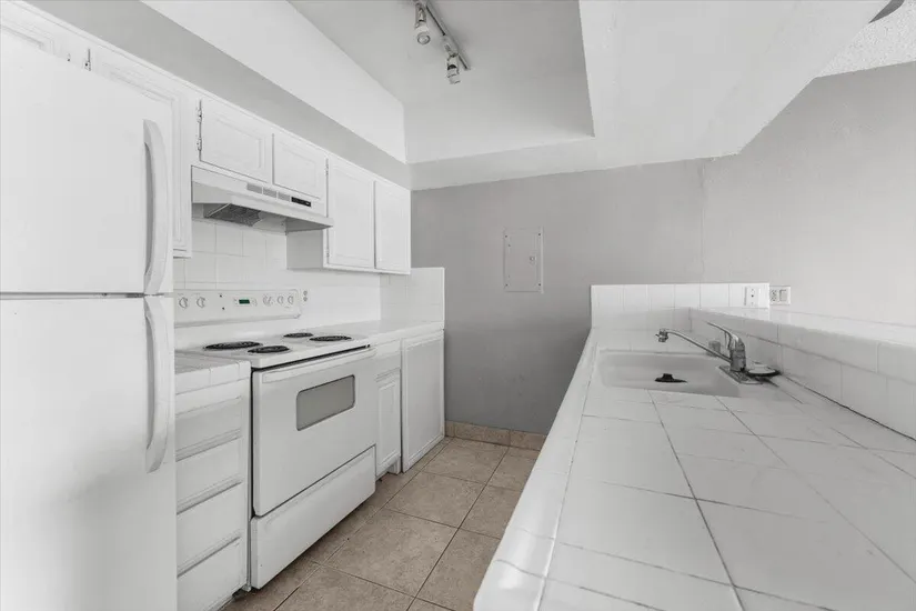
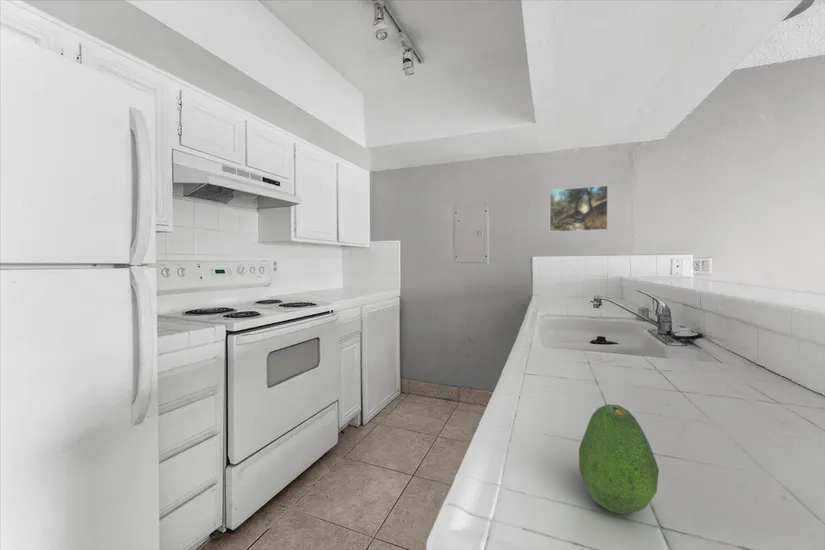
+ fruit [578,403,660,515]
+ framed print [549,184,609,233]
